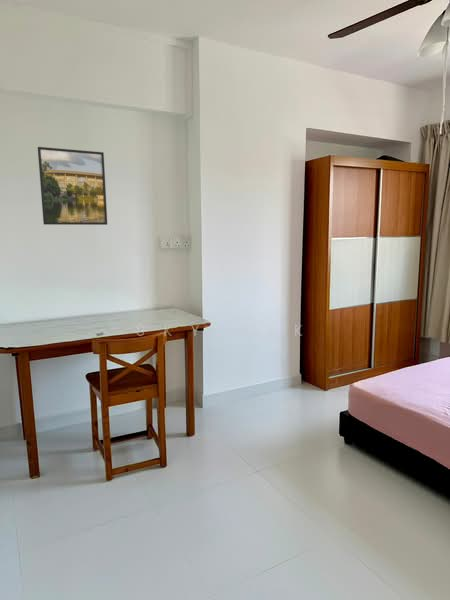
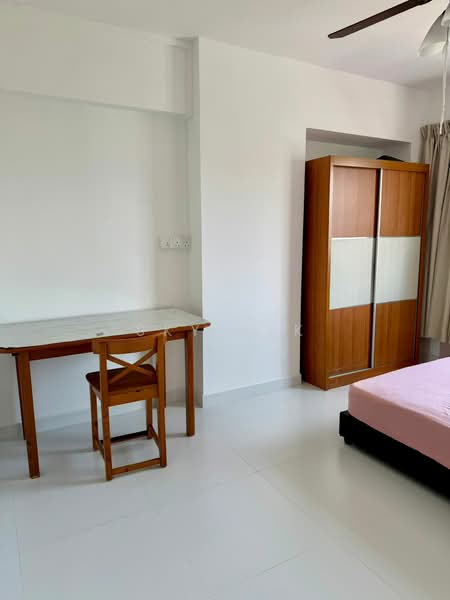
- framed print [37,146,108,226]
